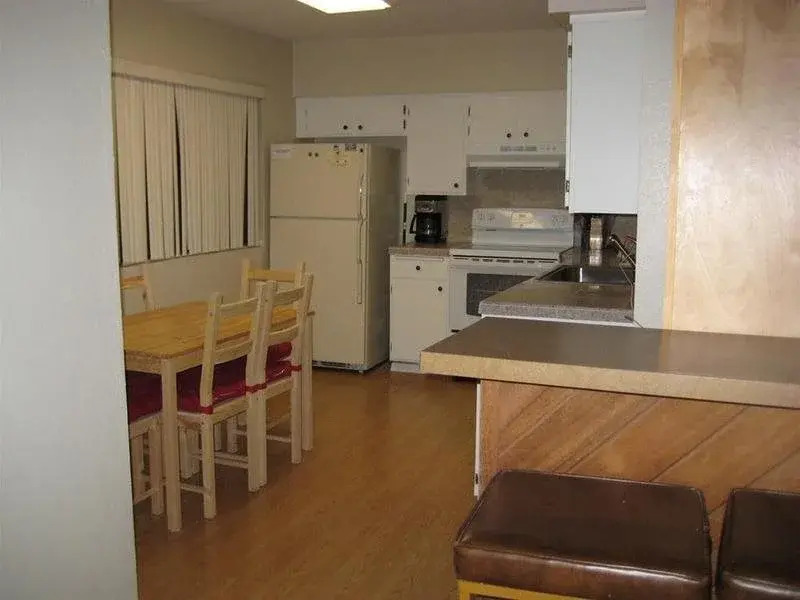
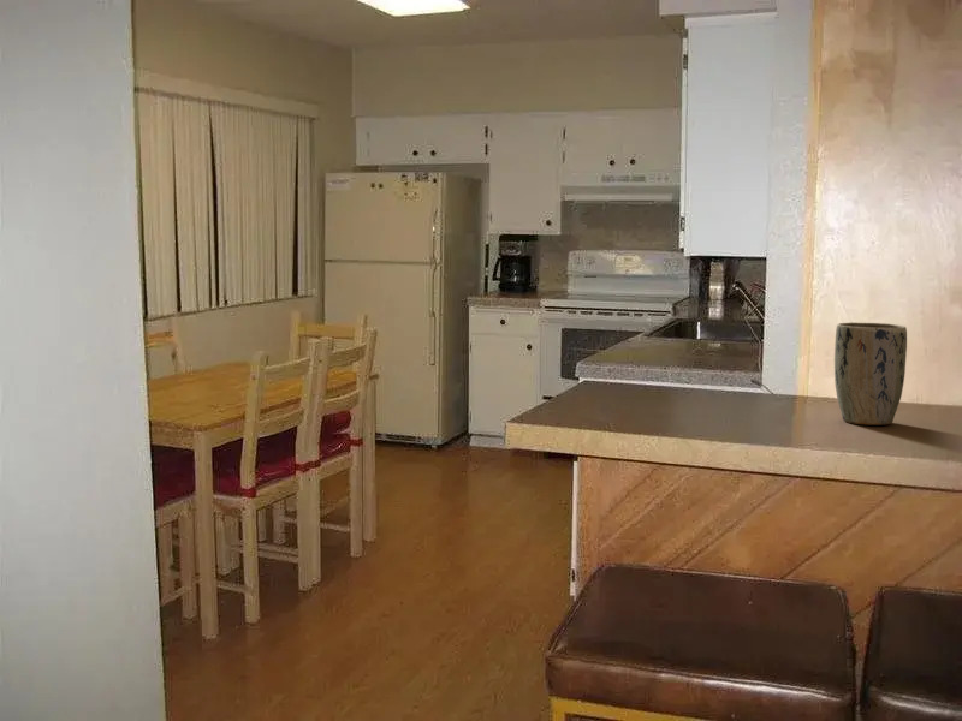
+ plant pot [833,321,908,427]
